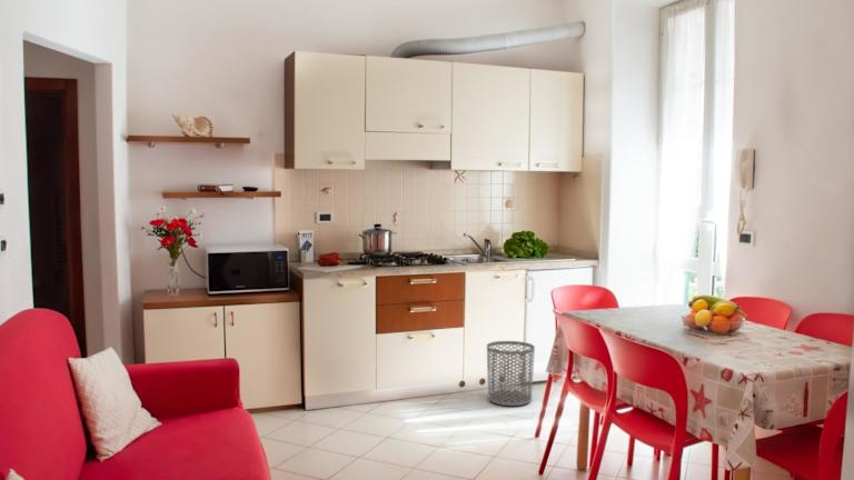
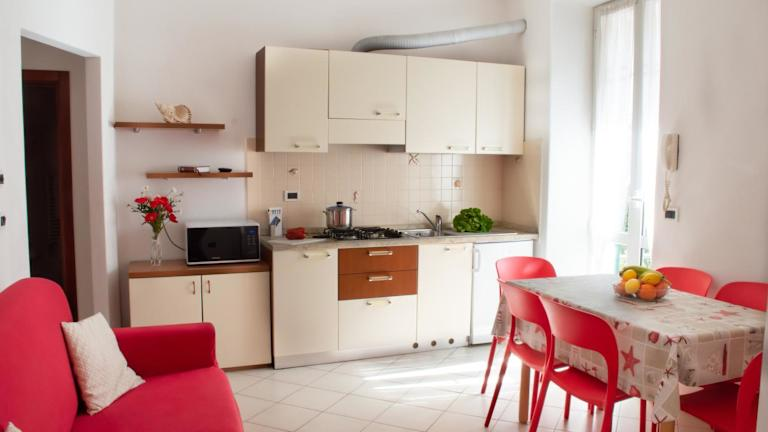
- waste bin [486,340,536,407]
